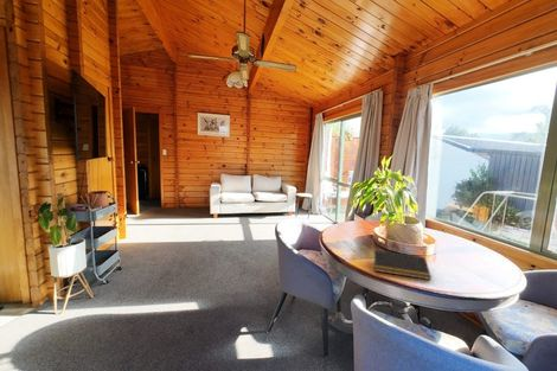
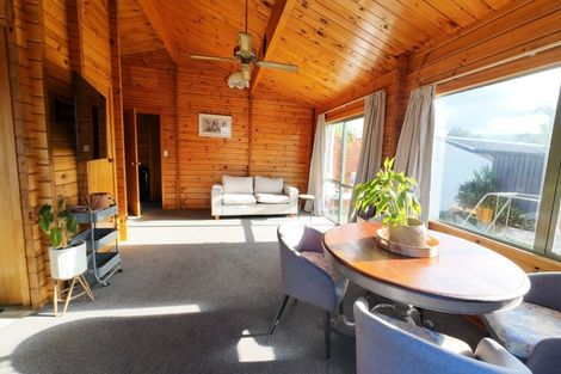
- notepad [373,249,433,281]
